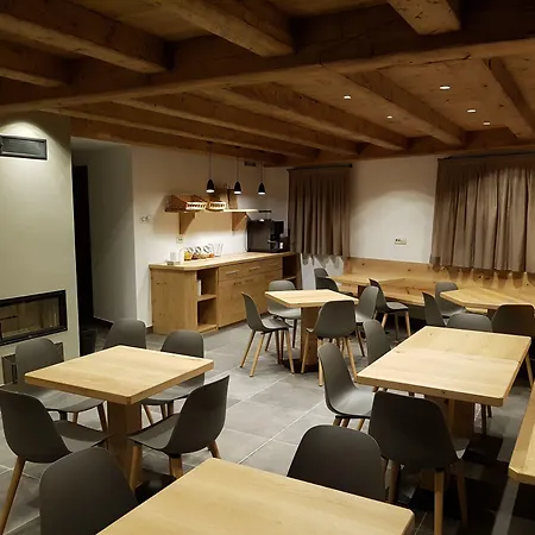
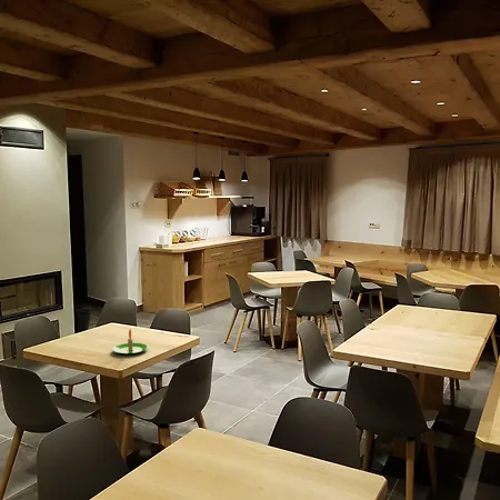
+ candle [111,328,149,354]
